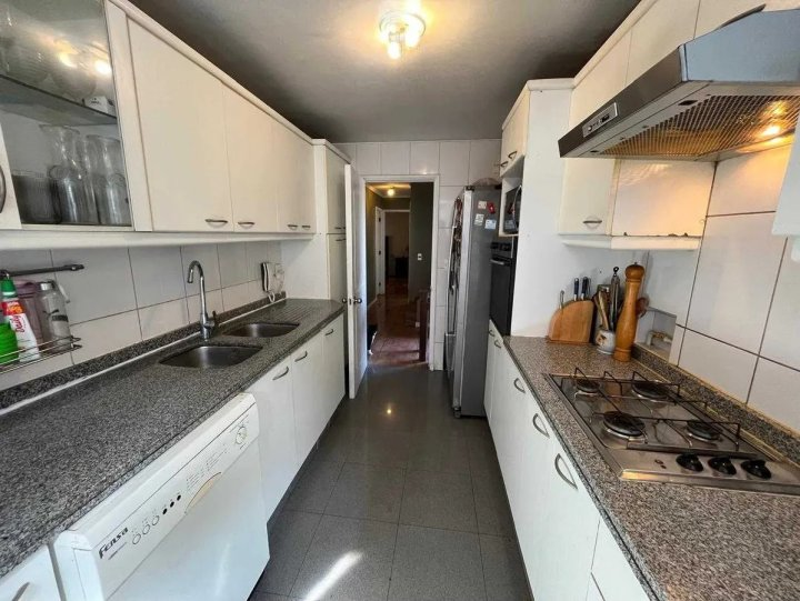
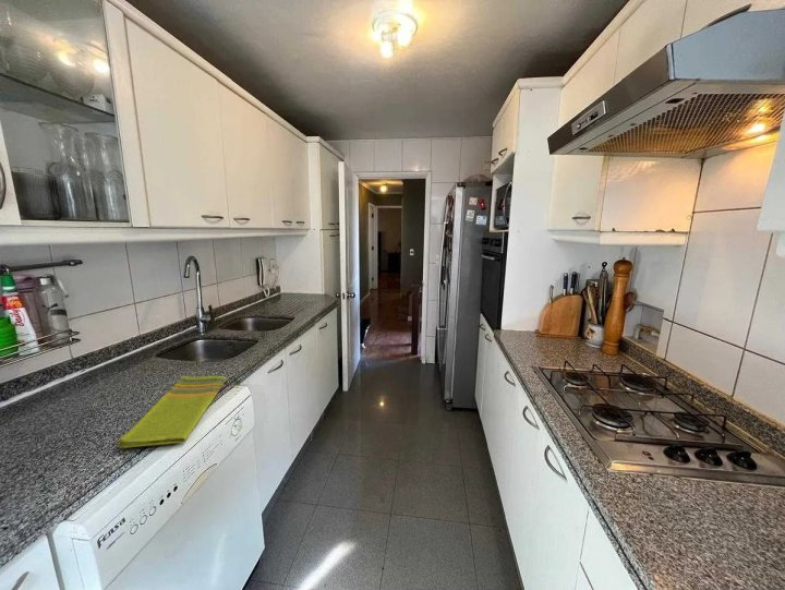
+ dish towel [117,375,227,449]
